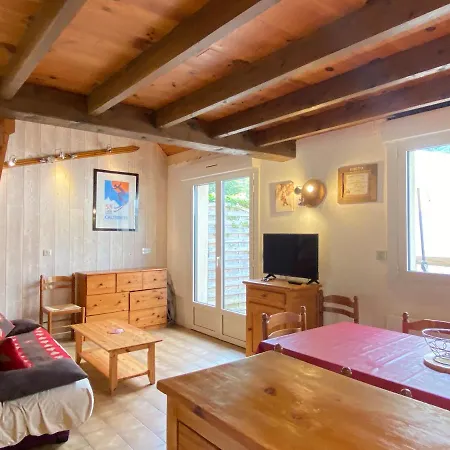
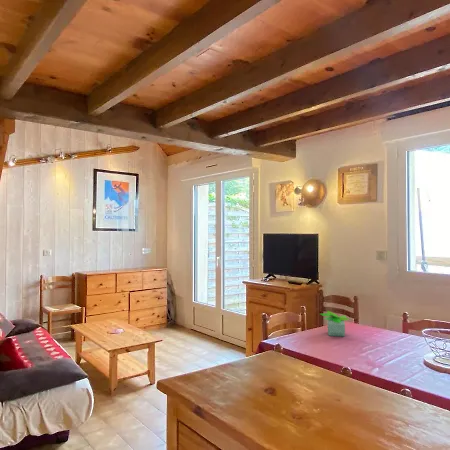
+ potted plant [319,310,349,337]
